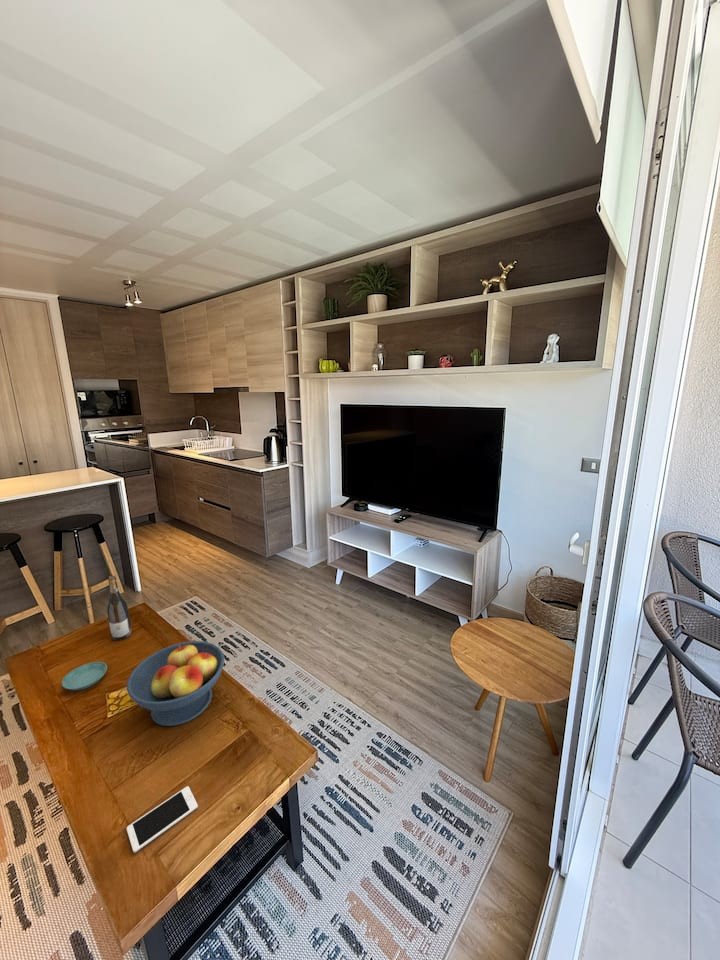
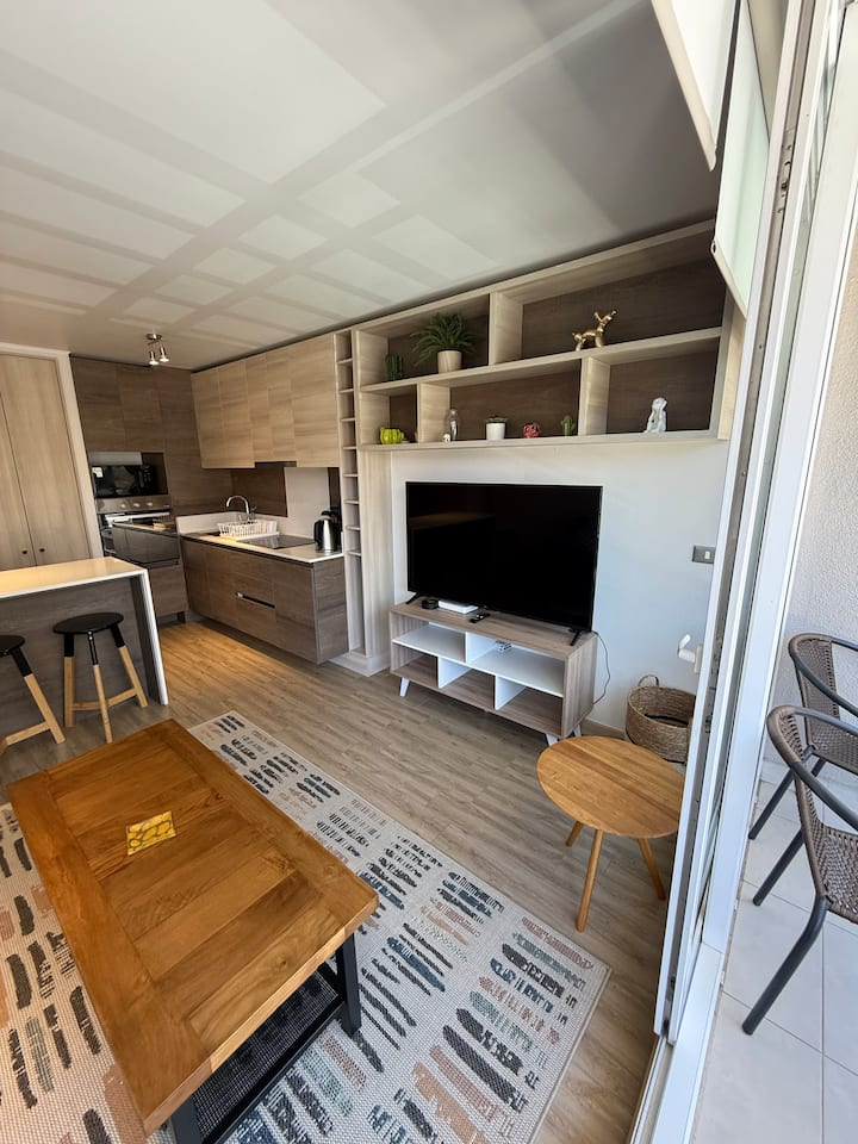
- fruit bowl [126,640,226,727]
- saucer [61,661,108,691]
- cell phone [126,785,199,854]
- wine bottle [106,575,132,641]
